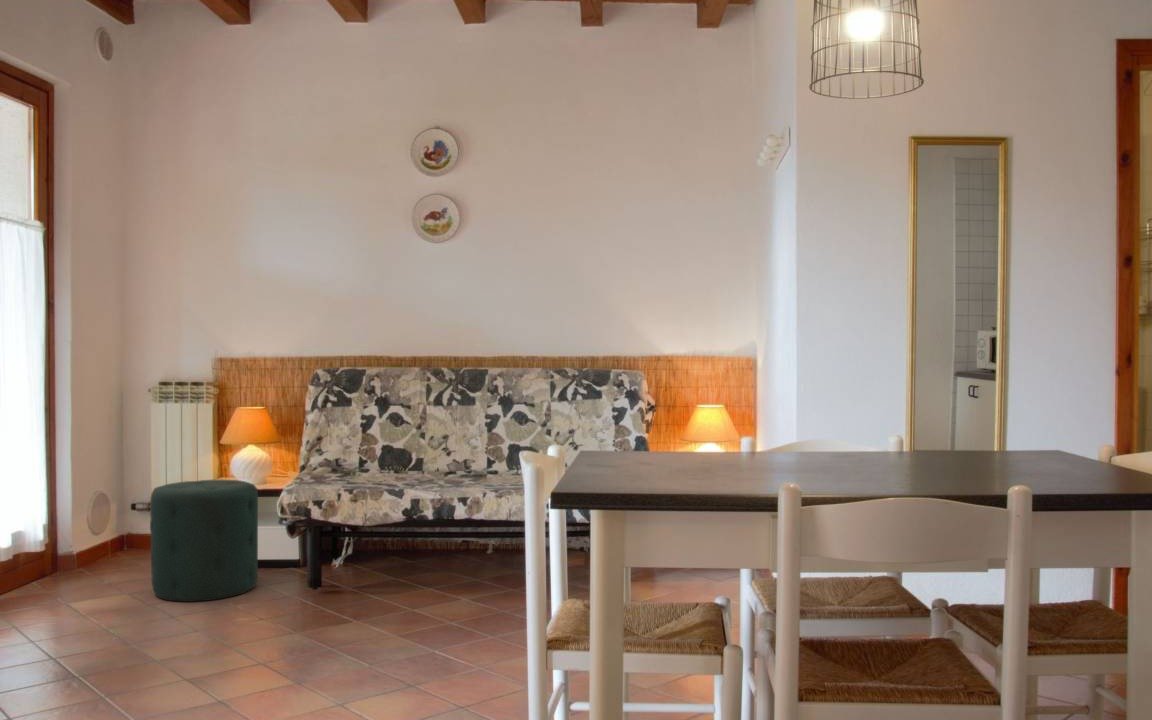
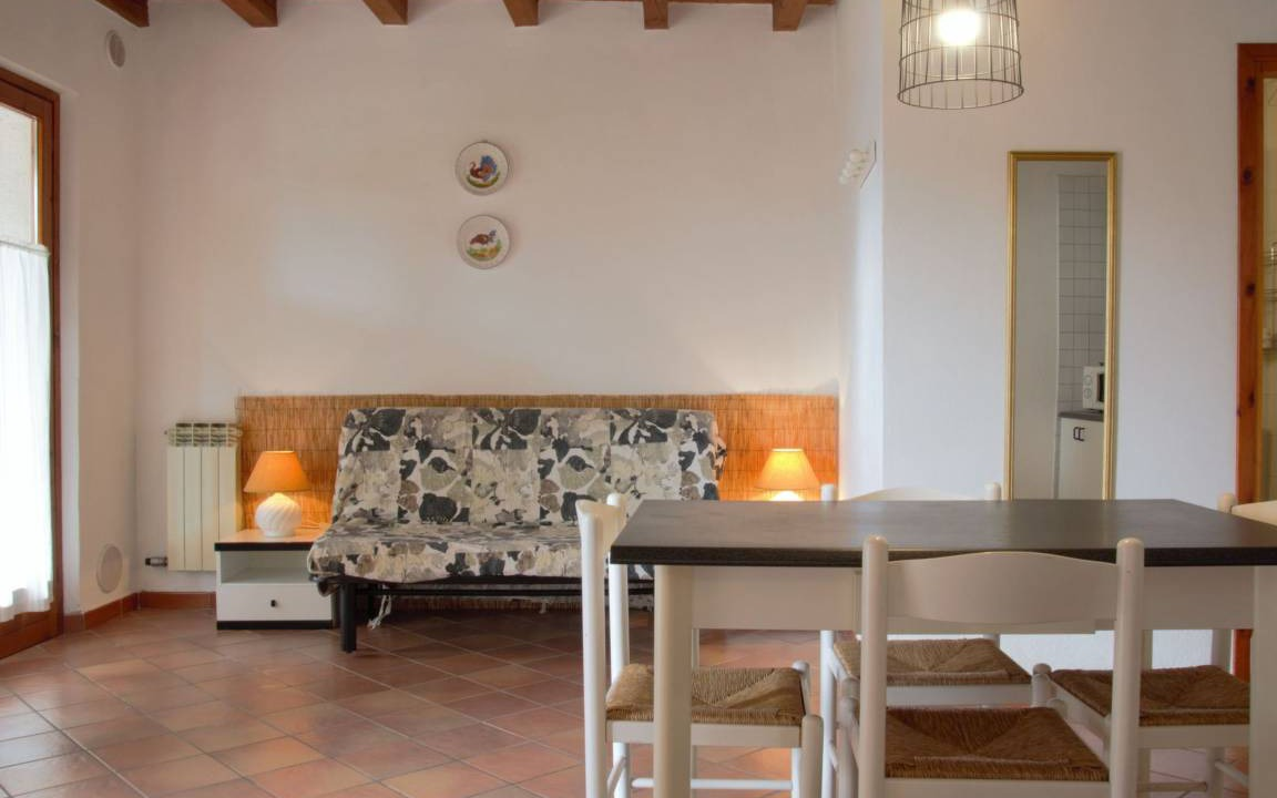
- ottoman [149,479,259,603]
